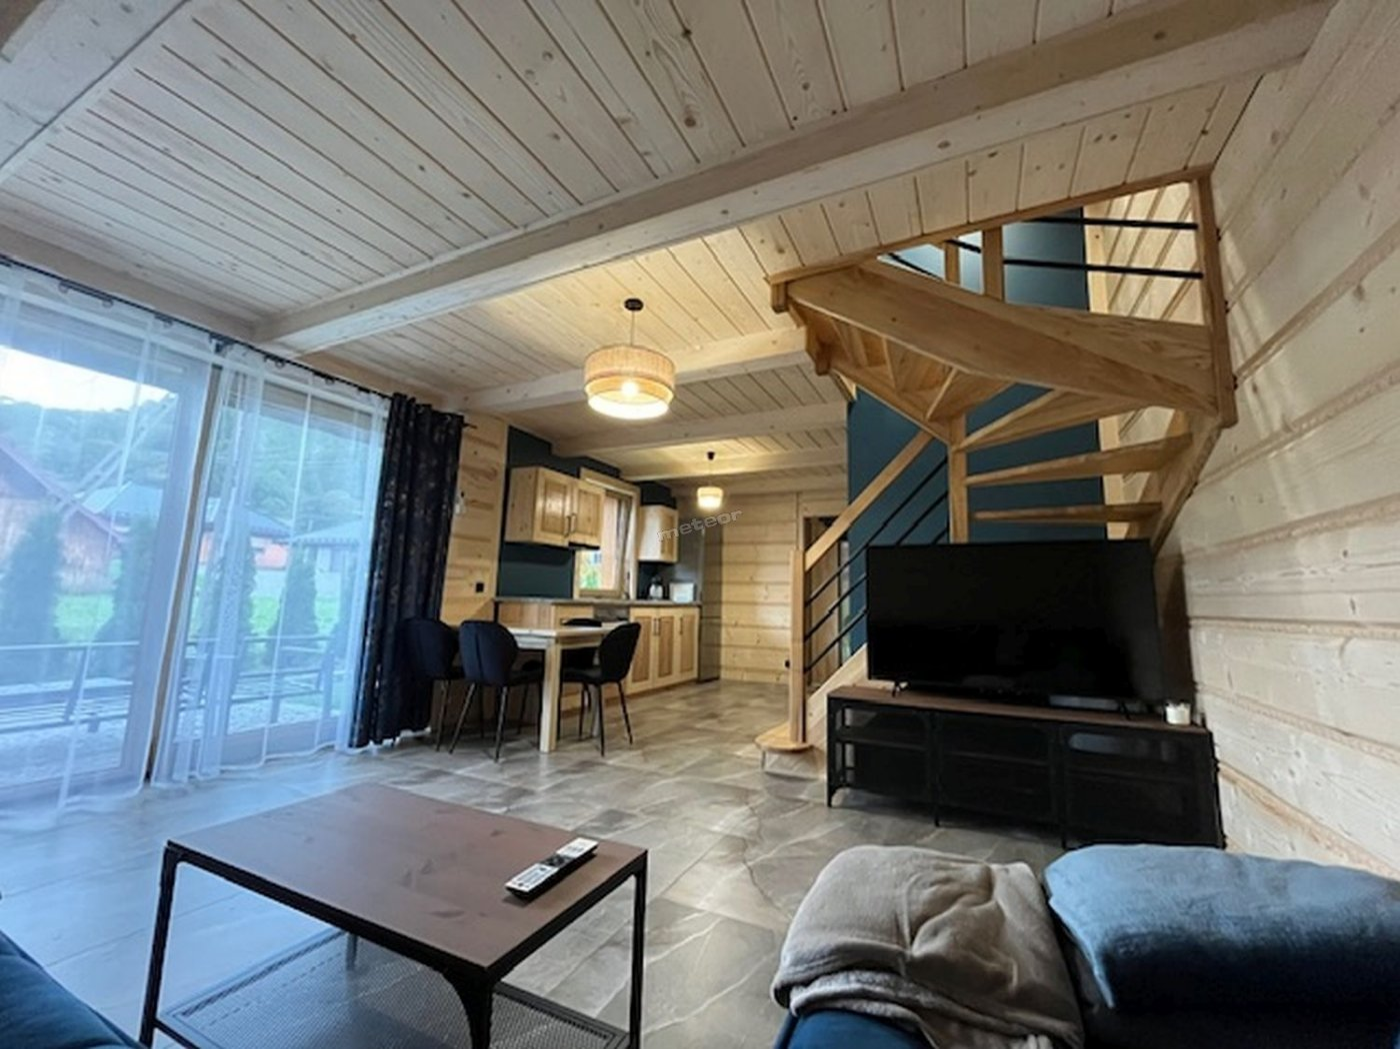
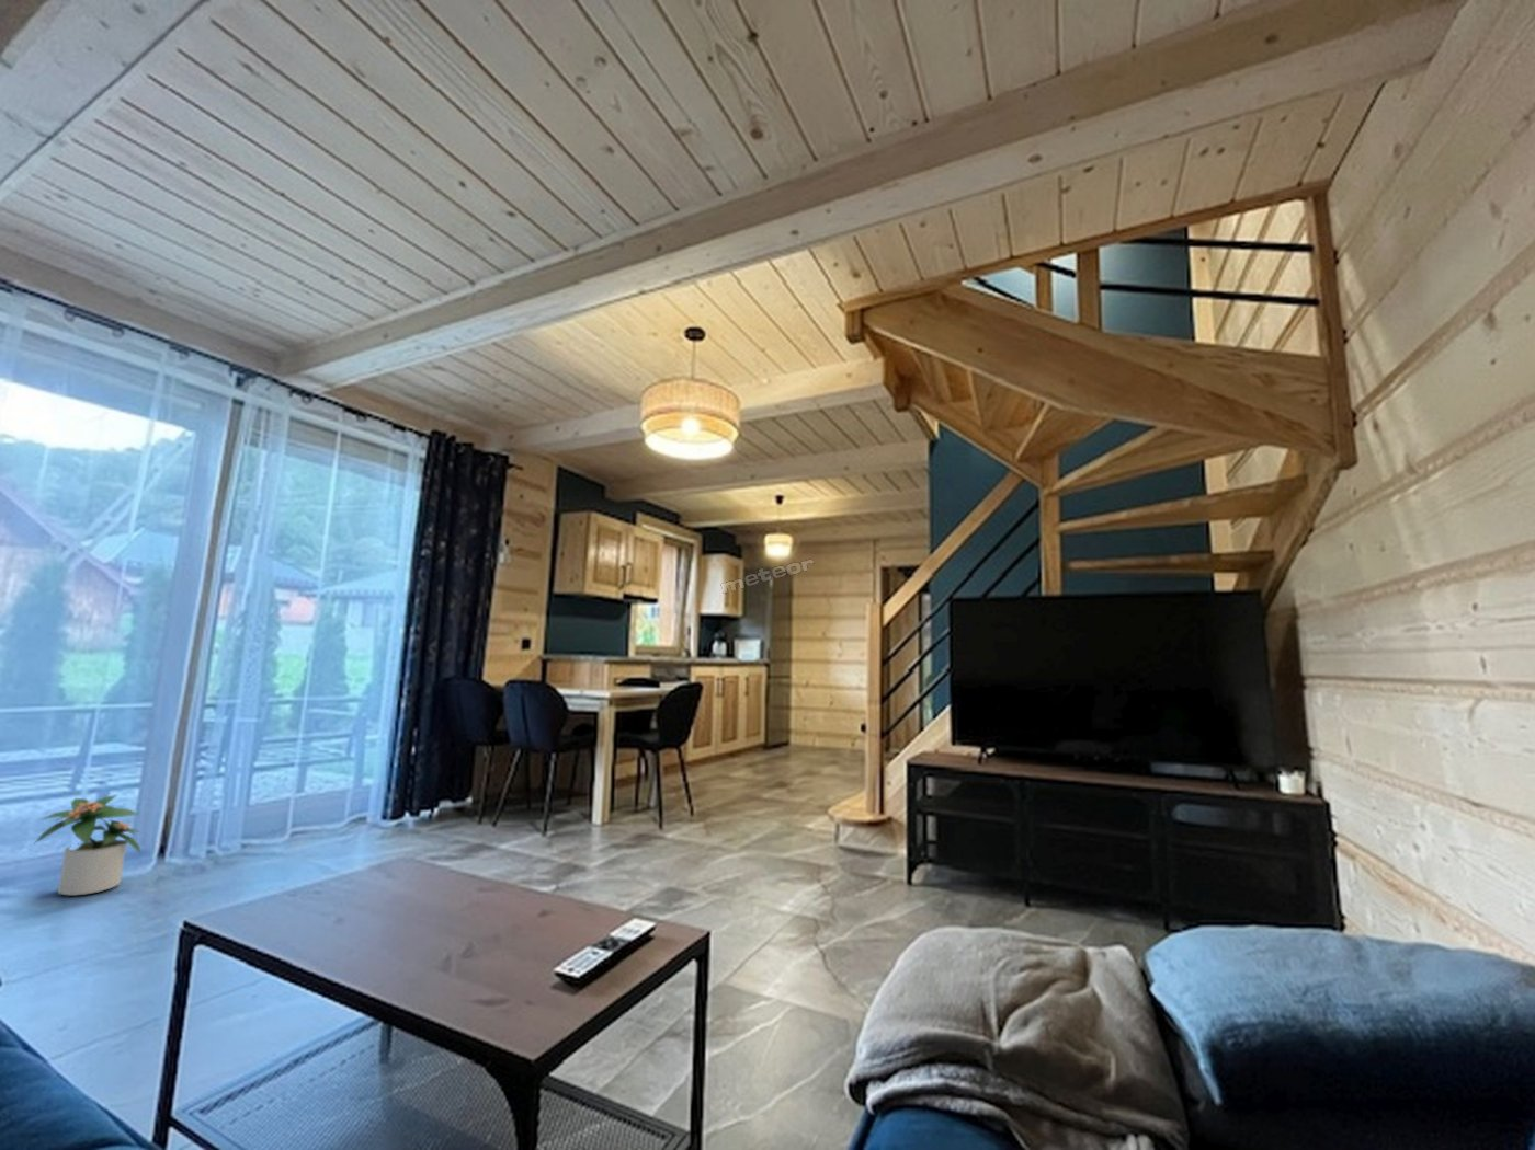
+ potted plant [34,794,143,898]
